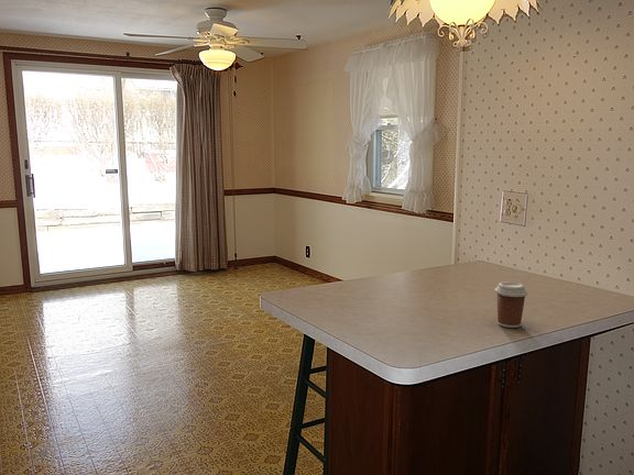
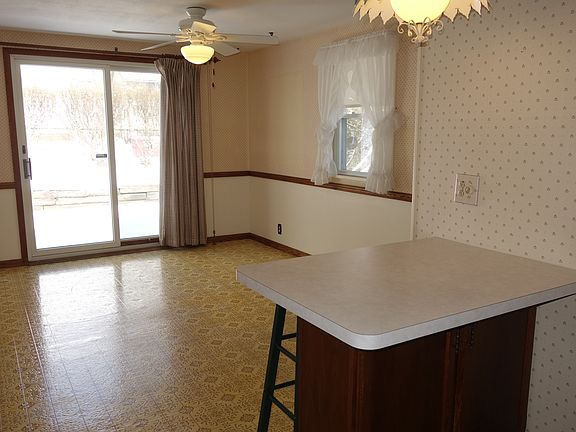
- coffee cup [494,280,528,329]
